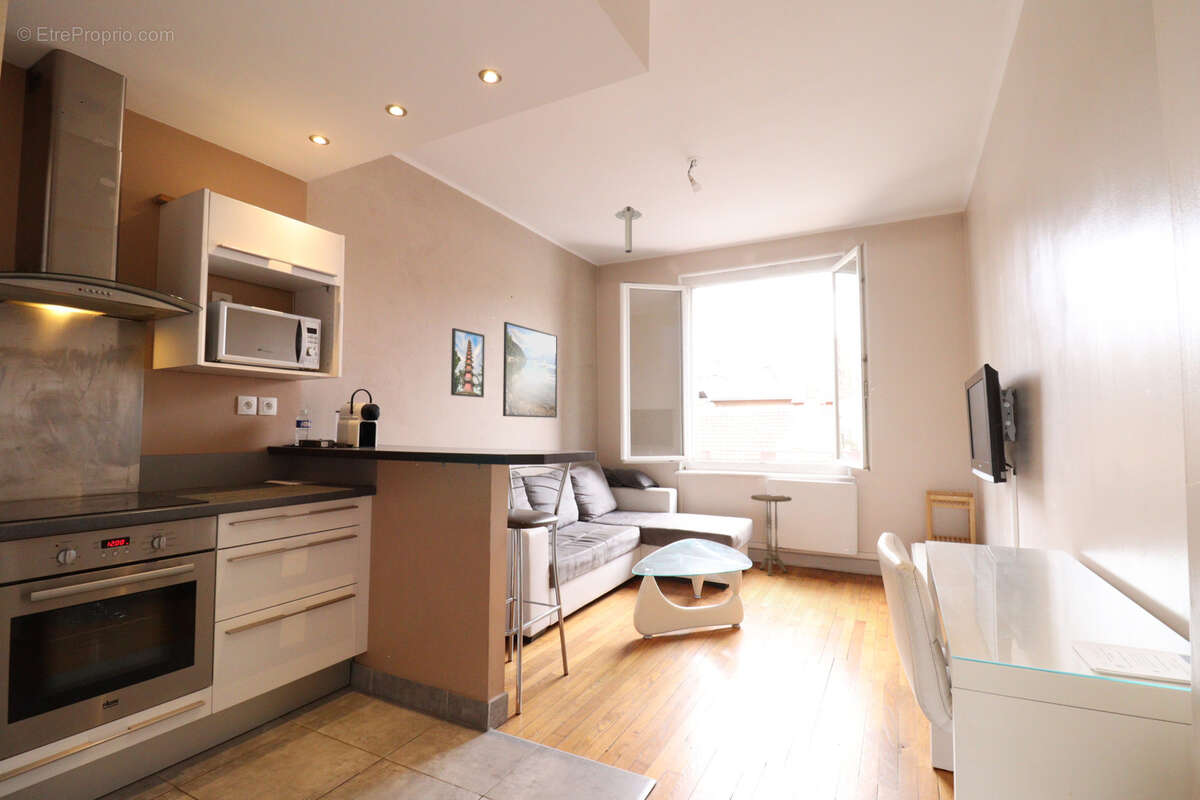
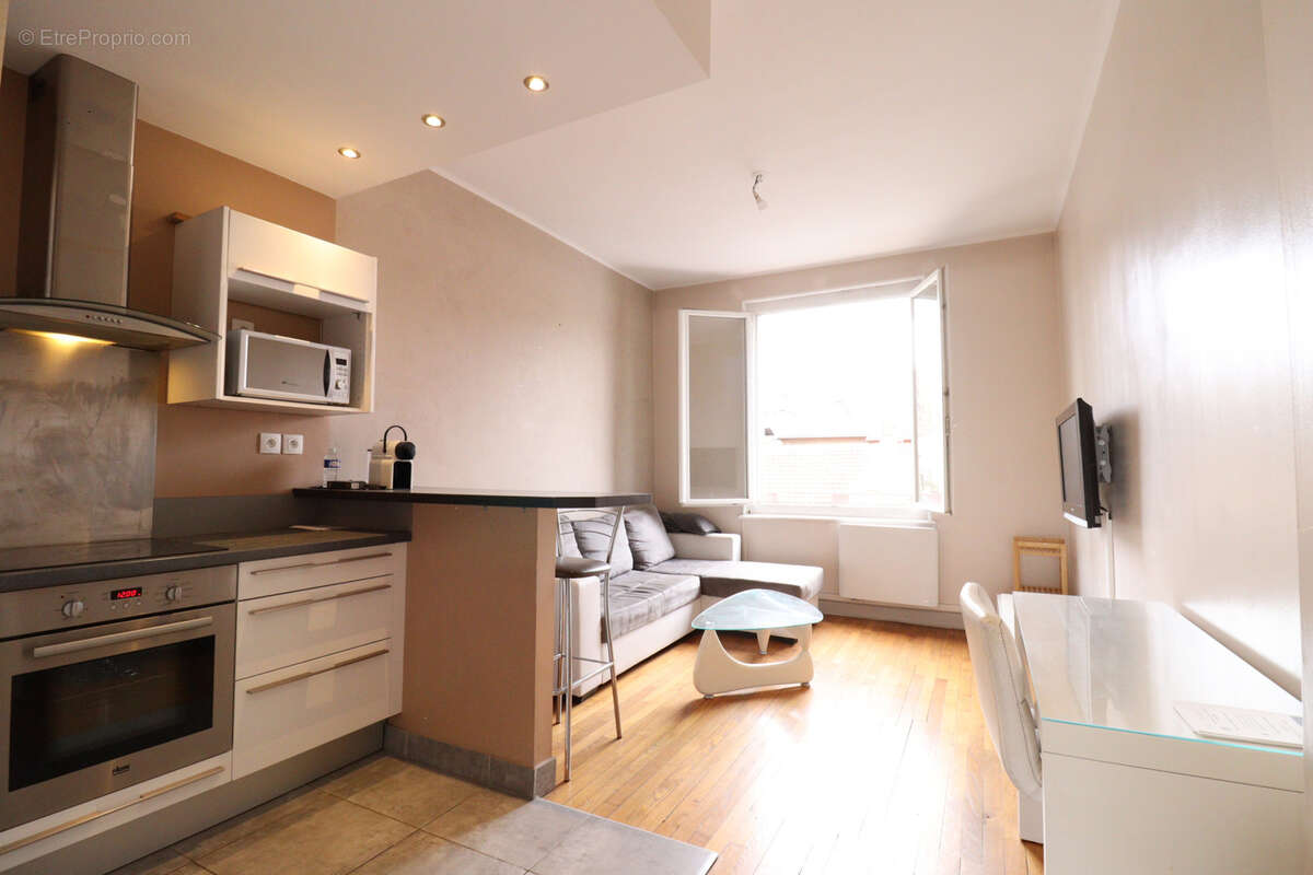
- ceiling light [614,205,643,254]
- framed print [502,321,558,419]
- side table [750,494,793,577]
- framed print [450,327,486,398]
